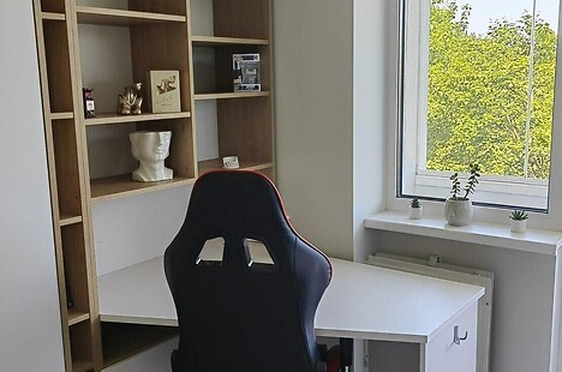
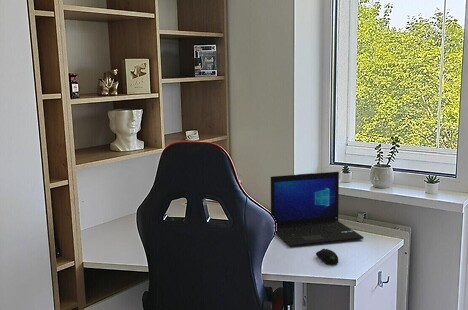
+ computer mouse [315,248,339,266]
+ laptop [270,171,365,248]
